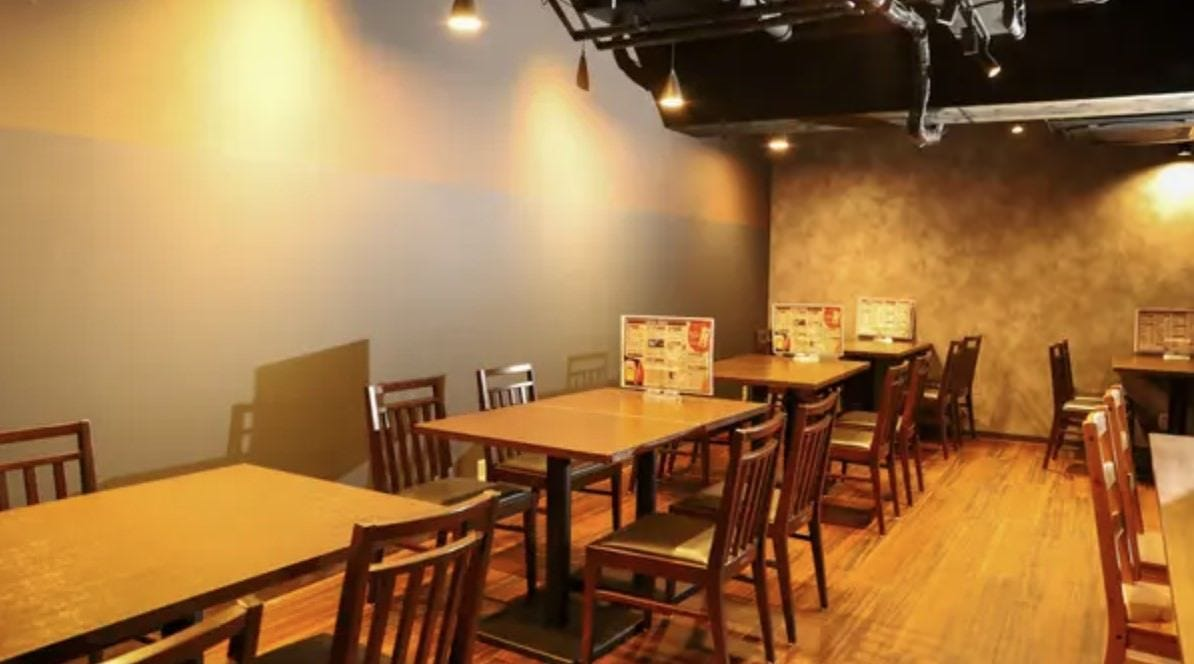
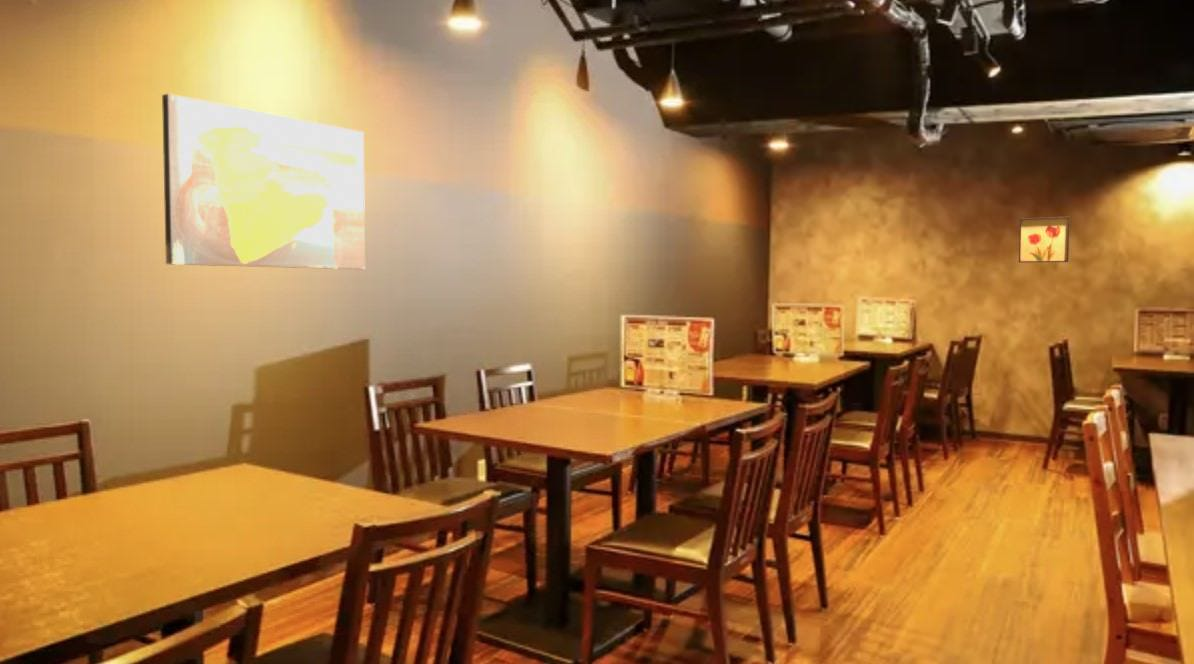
+ wall art [1018,216,1071,264]
+ wall art [161,93,366,270]
